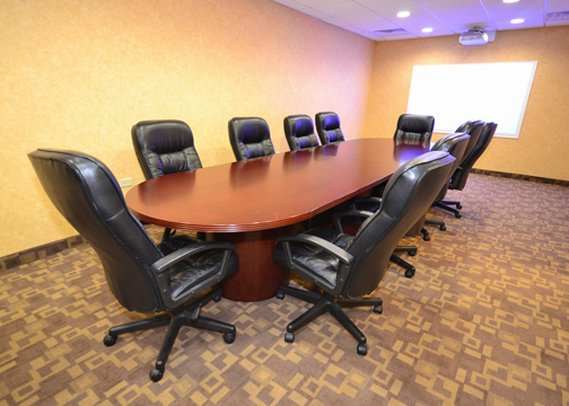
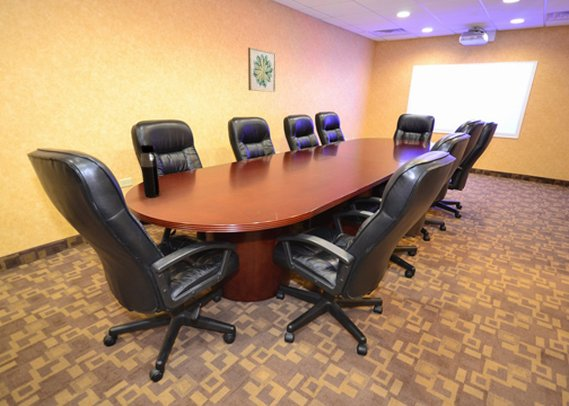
+ water bottle [140,144,161,198]
+ wall art [247,46,277,93]
